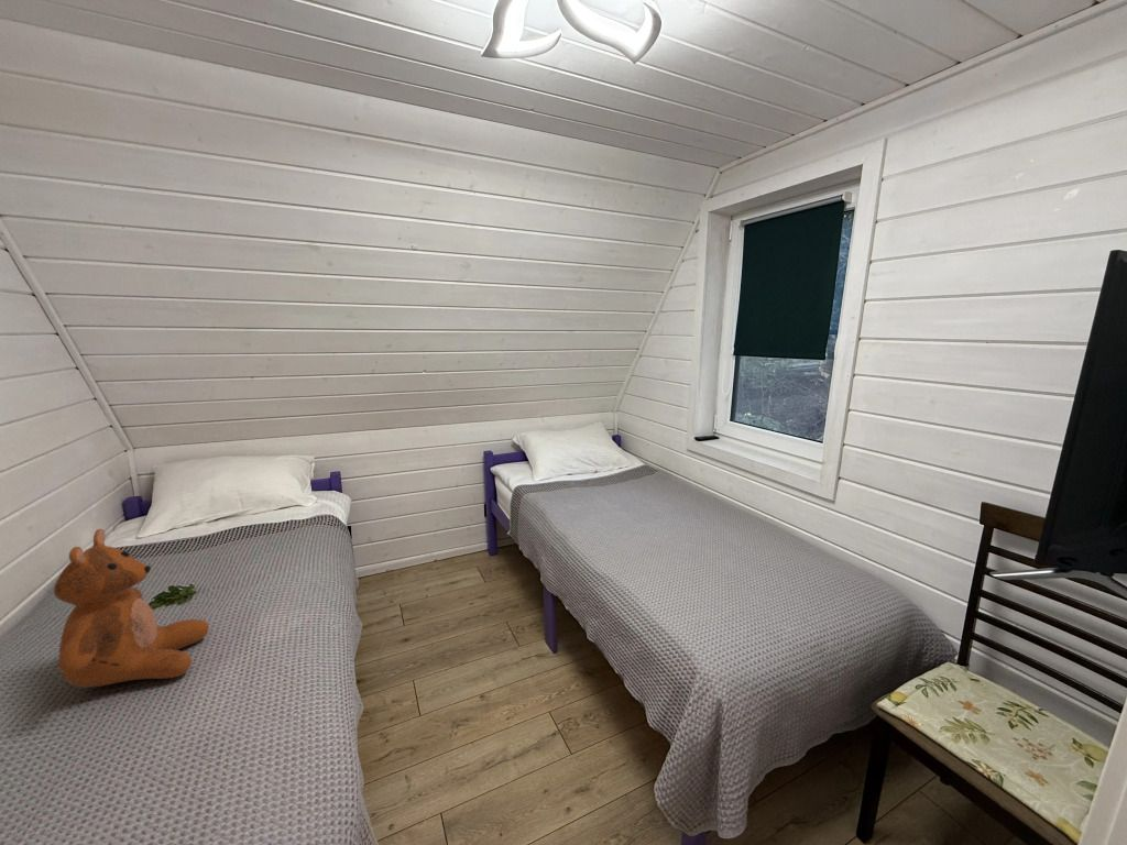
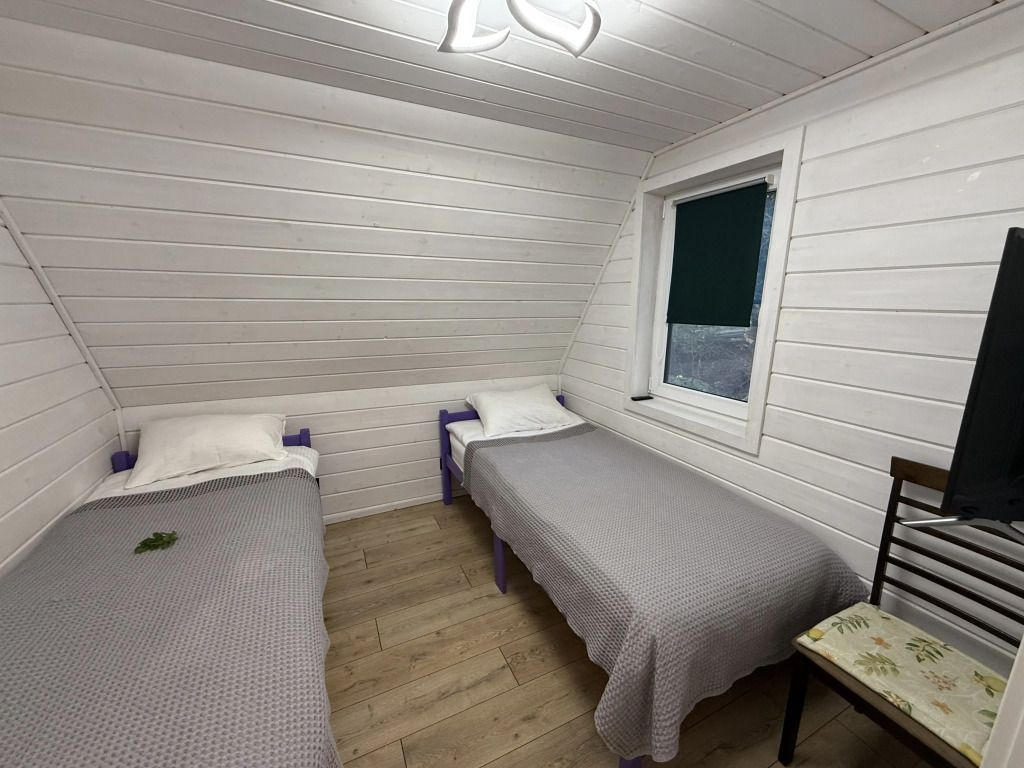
- teddy bear [53,528,210,689]
